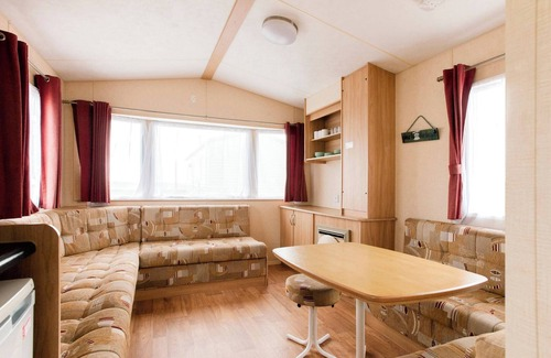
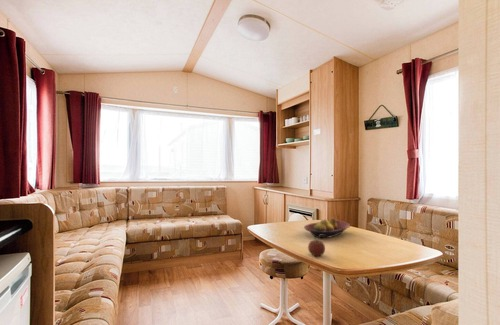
+ fruit bowl [303,217,351,239]
+ apple [307,239,326,257]
